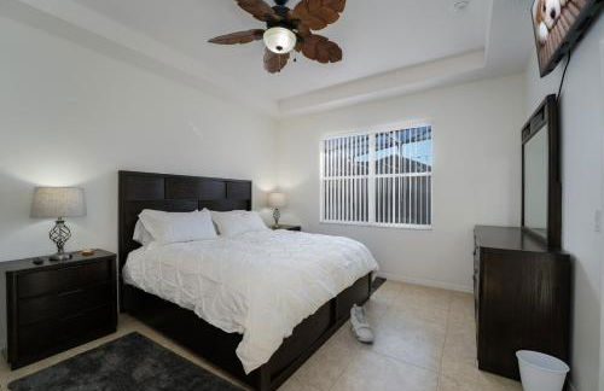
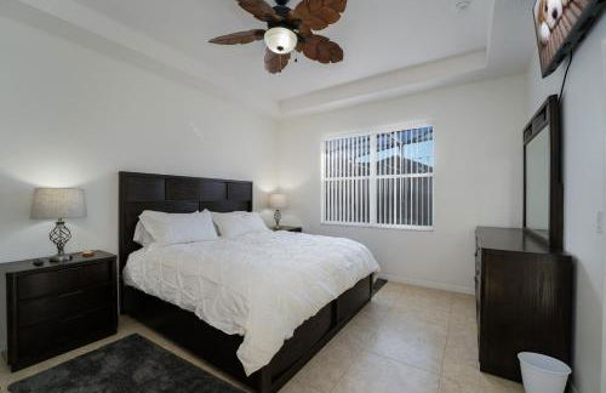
- sneaker [349,303,374,343]
